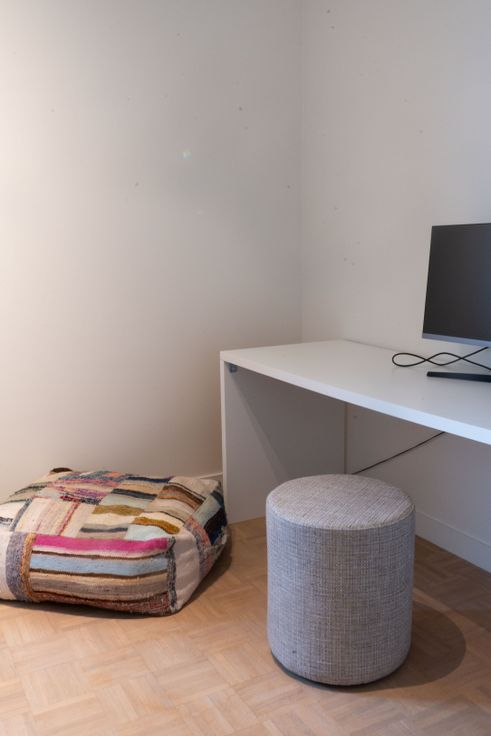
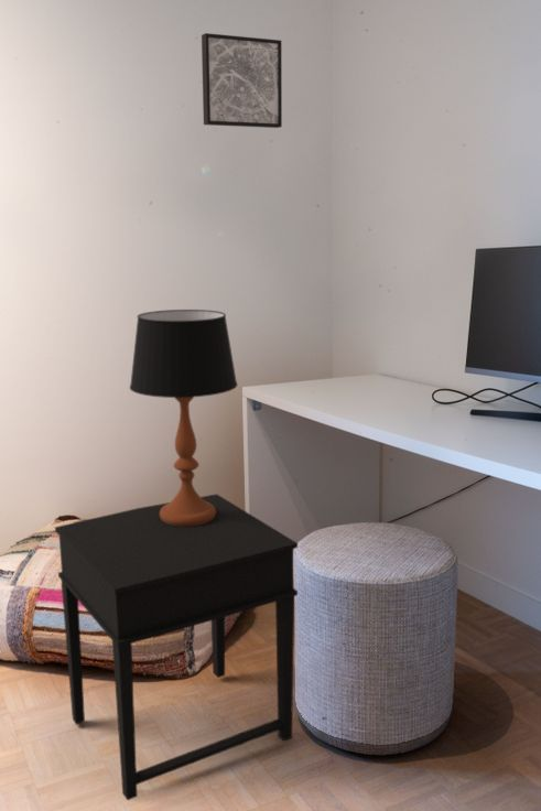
+ wall art [201,32,283,129]
+ table lamp [129,309,238,527]
+ side table [54,493,299,801]
